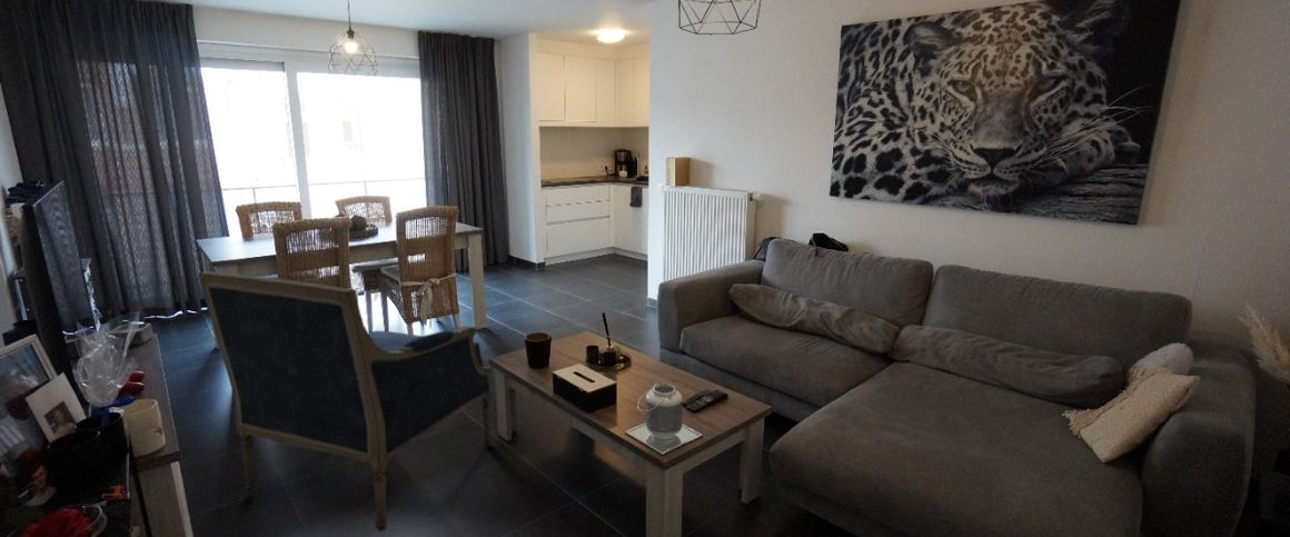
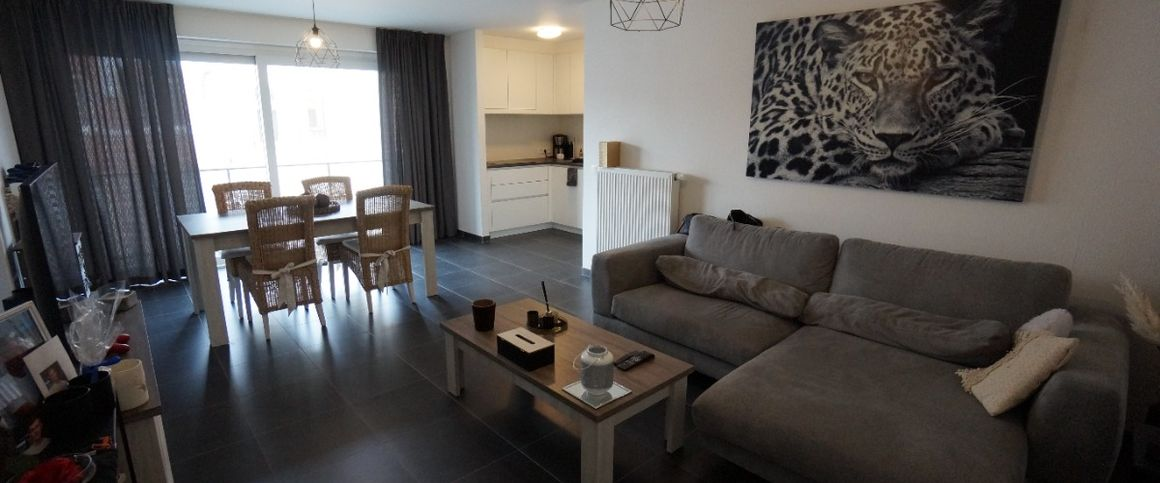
- armchair [198,270,494,533]
